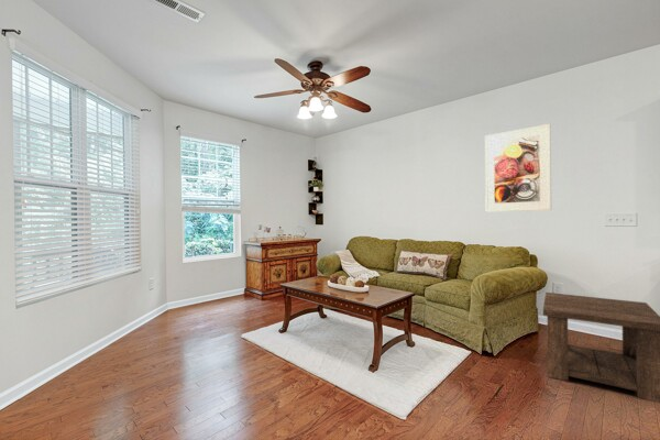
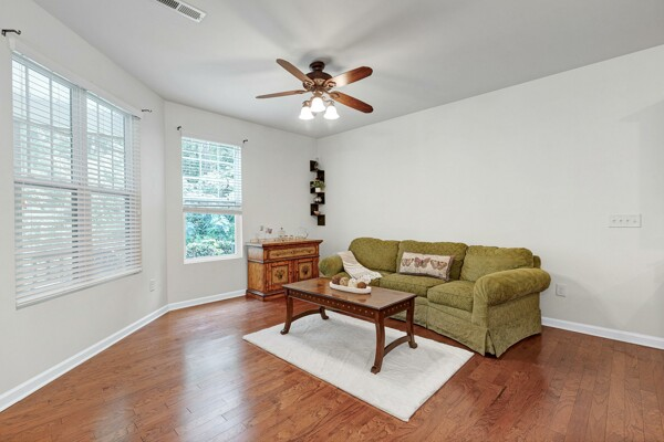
- side table [542,292,660,404]
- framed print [484,123,552,212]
